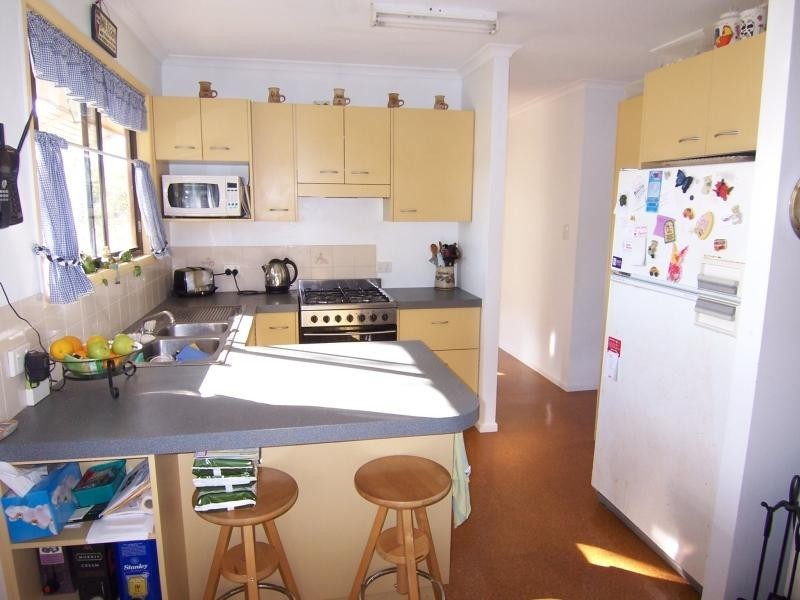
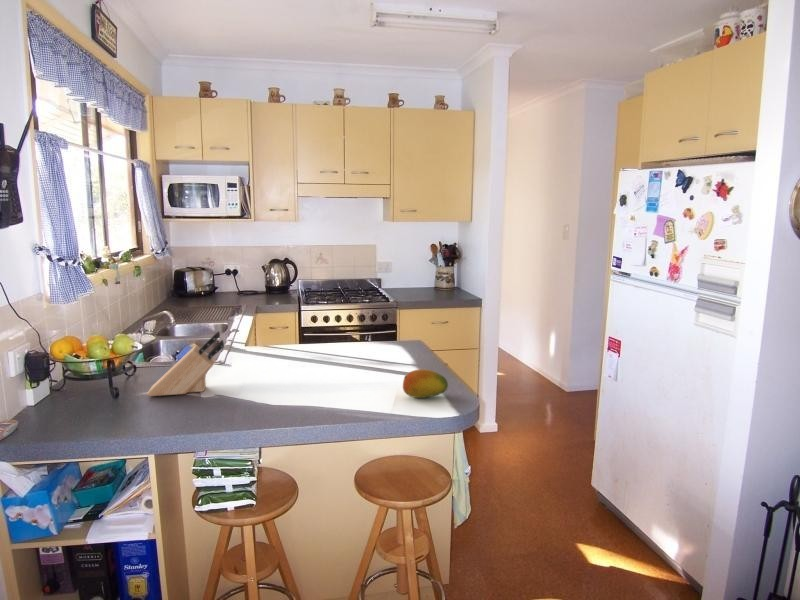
+ fruit [402,368,449,399]
+ knife block [146,330,225,397]
